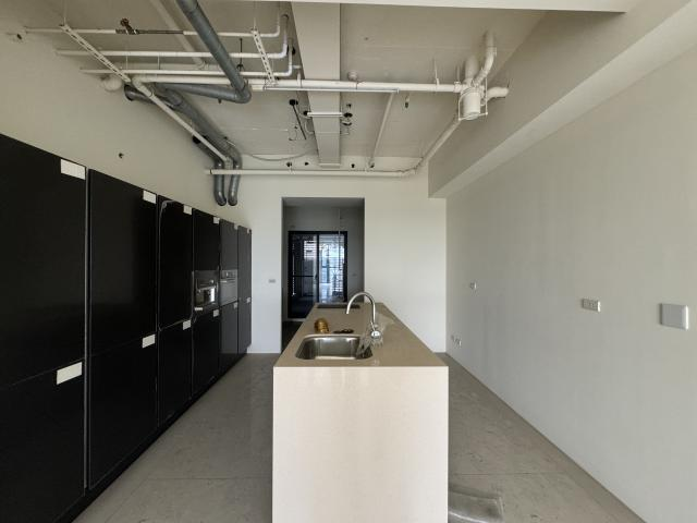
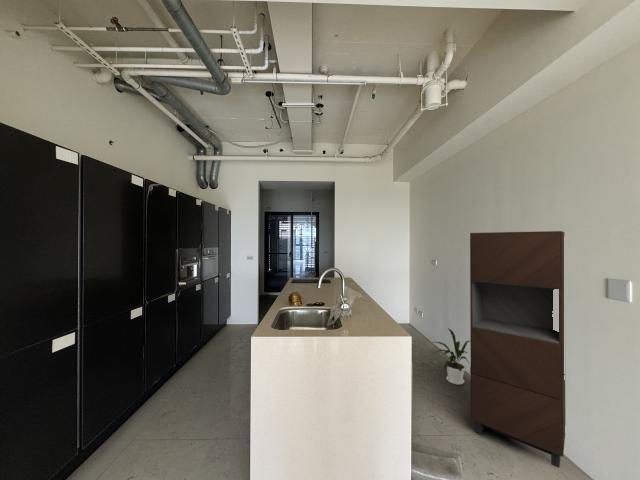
+ storage cabinet [469,230,566,469]
+ house plant [433,327,471,386]
